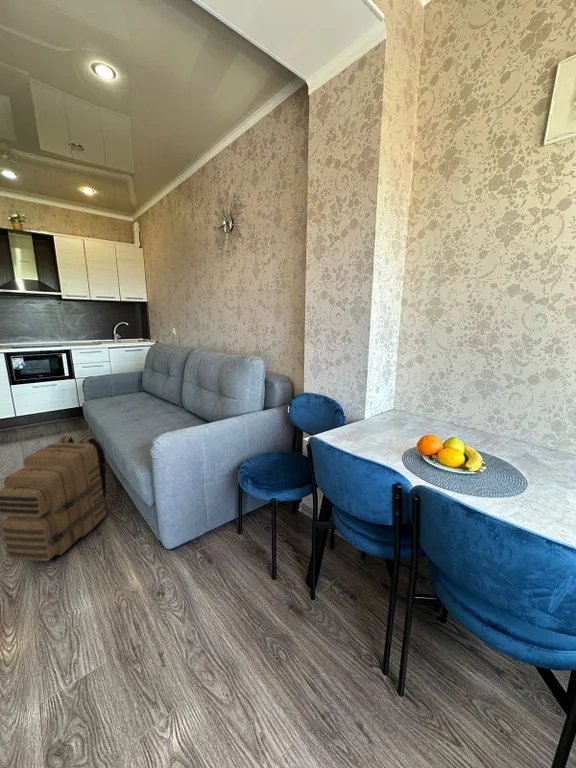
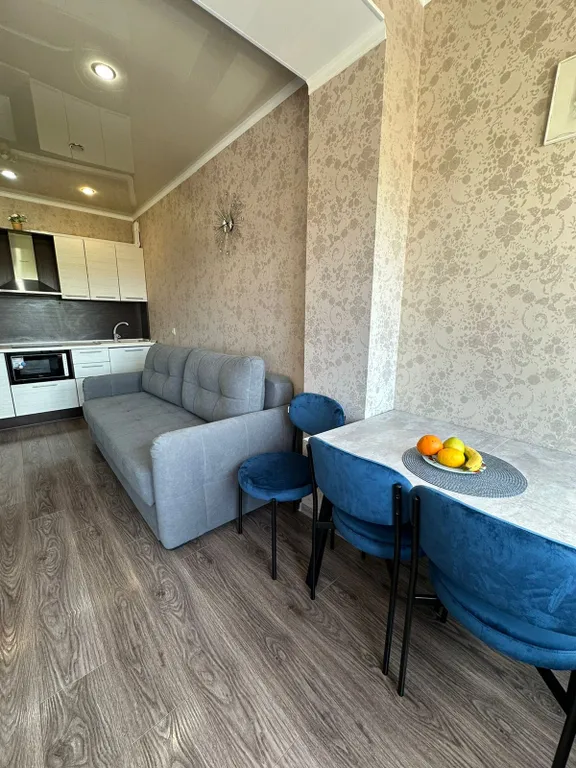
- backpack [0,435,109,562]
